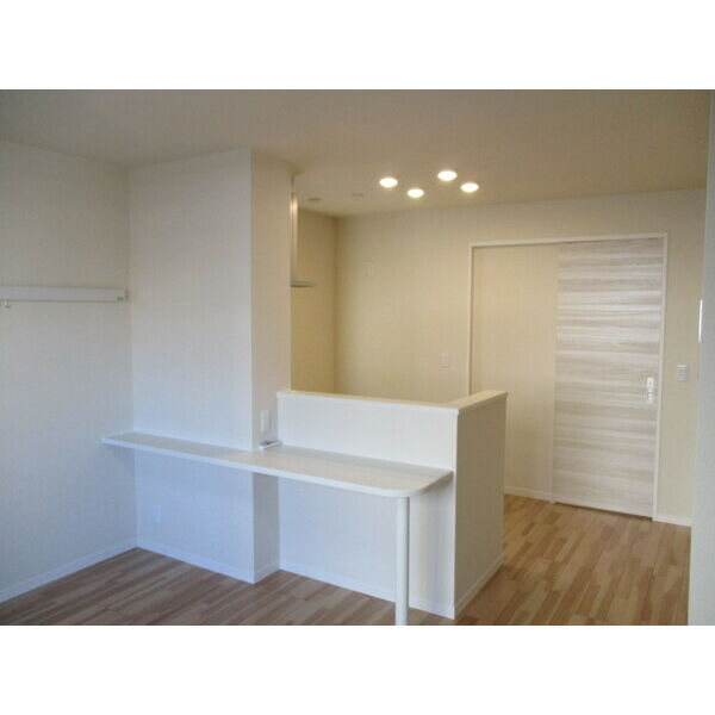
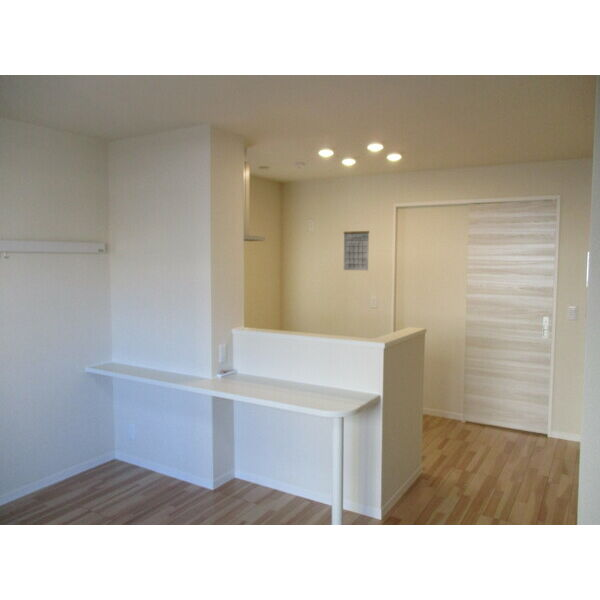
+ calendar [343,221,370,271]
